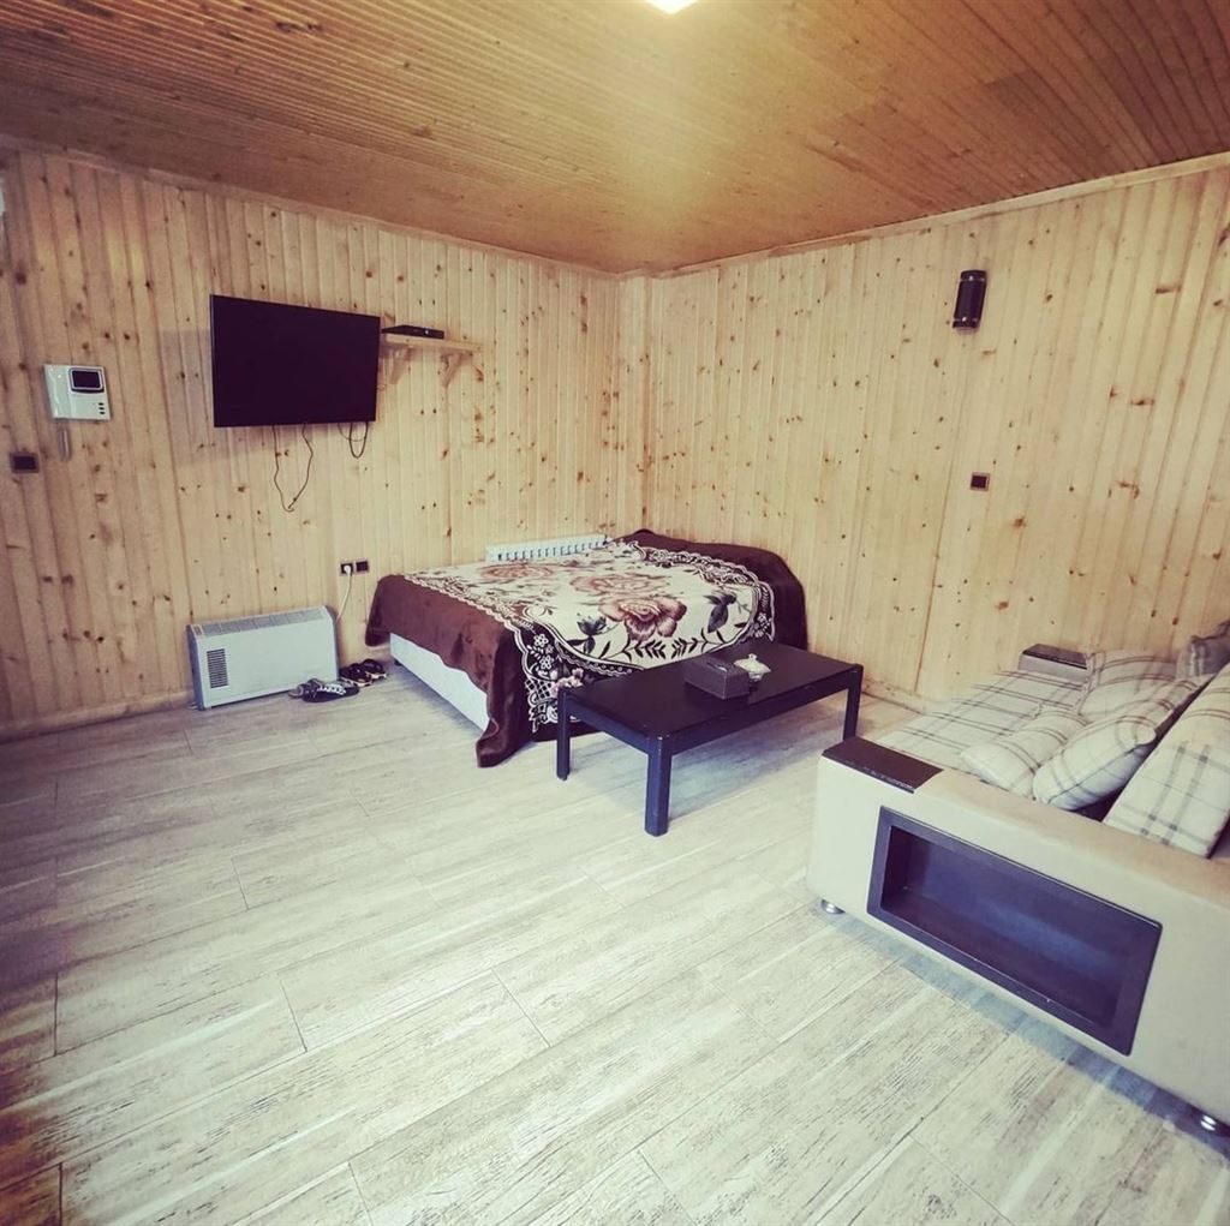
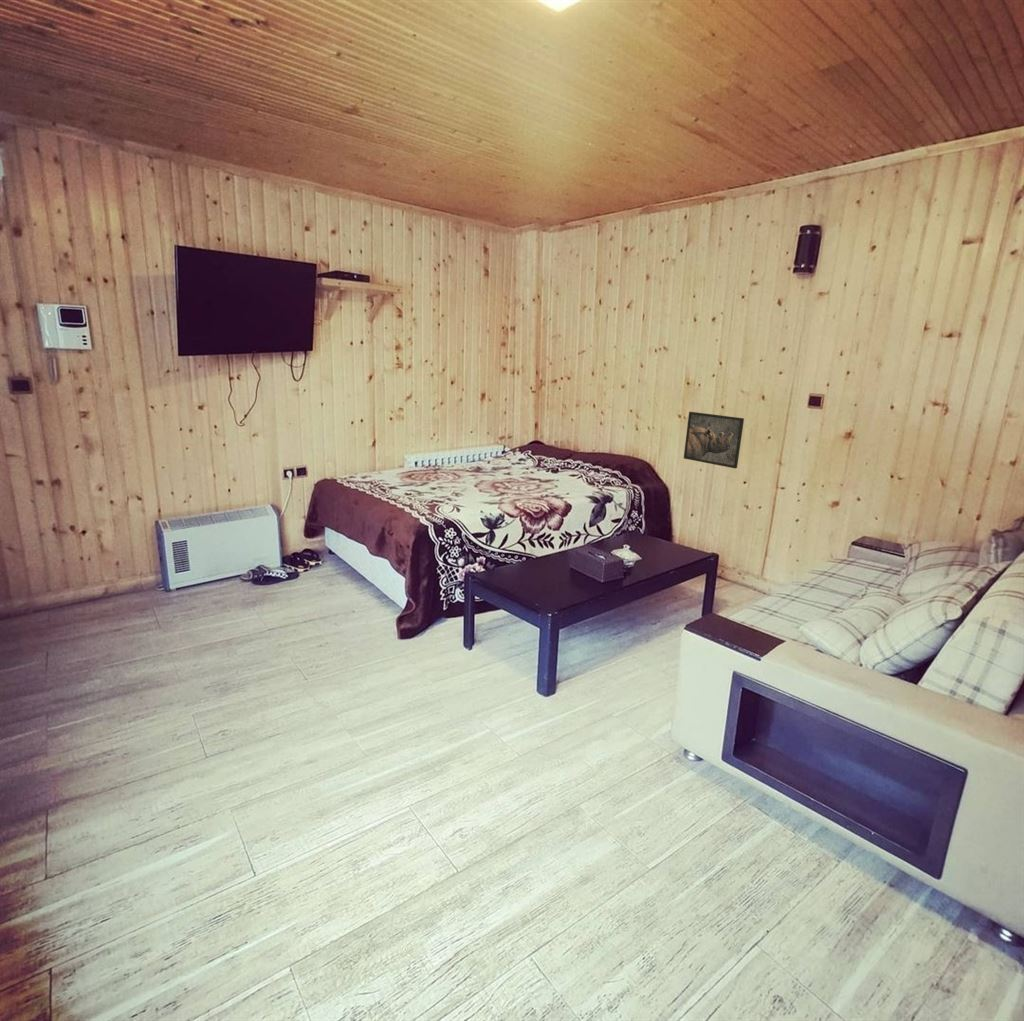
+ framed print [683,411,745,469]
